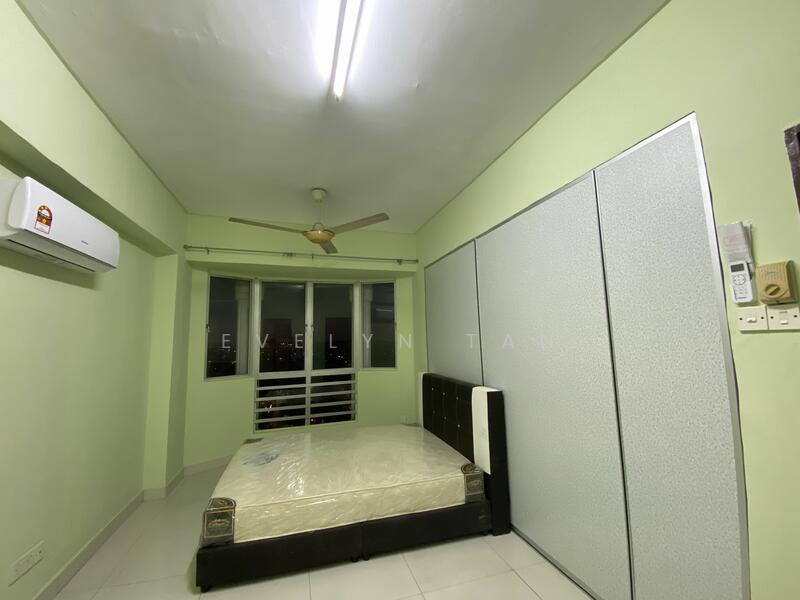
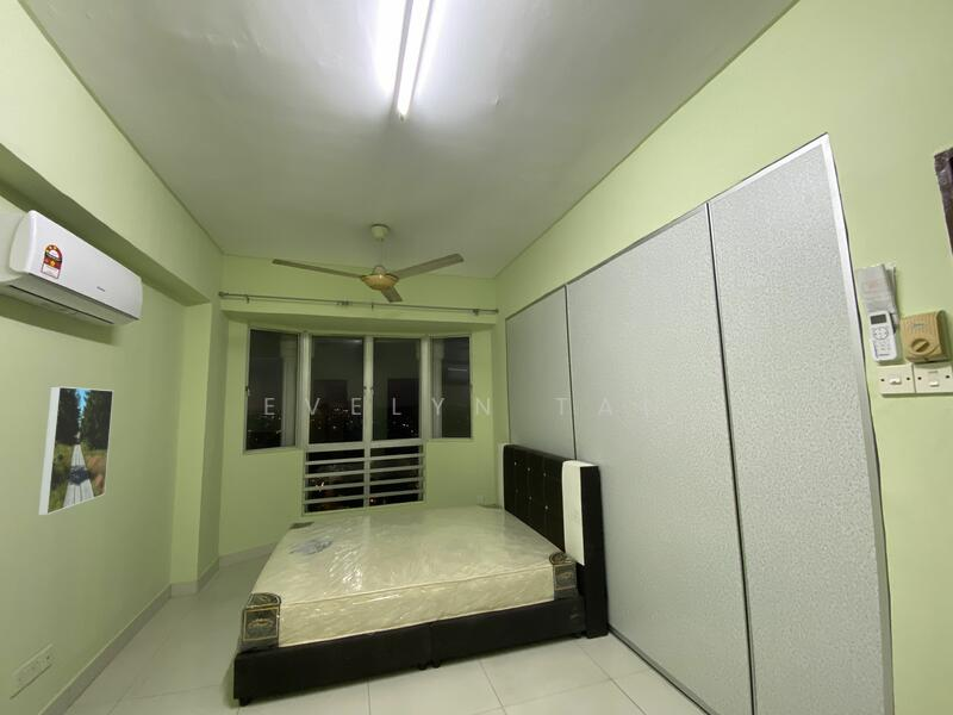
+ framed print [37,385,114,516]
